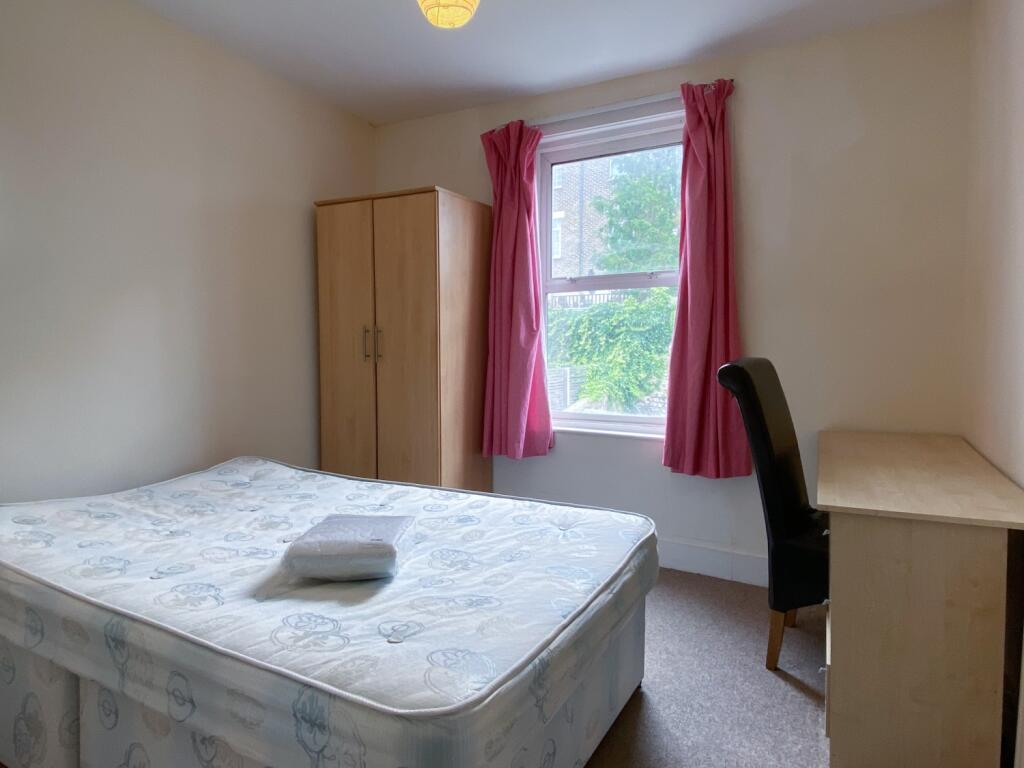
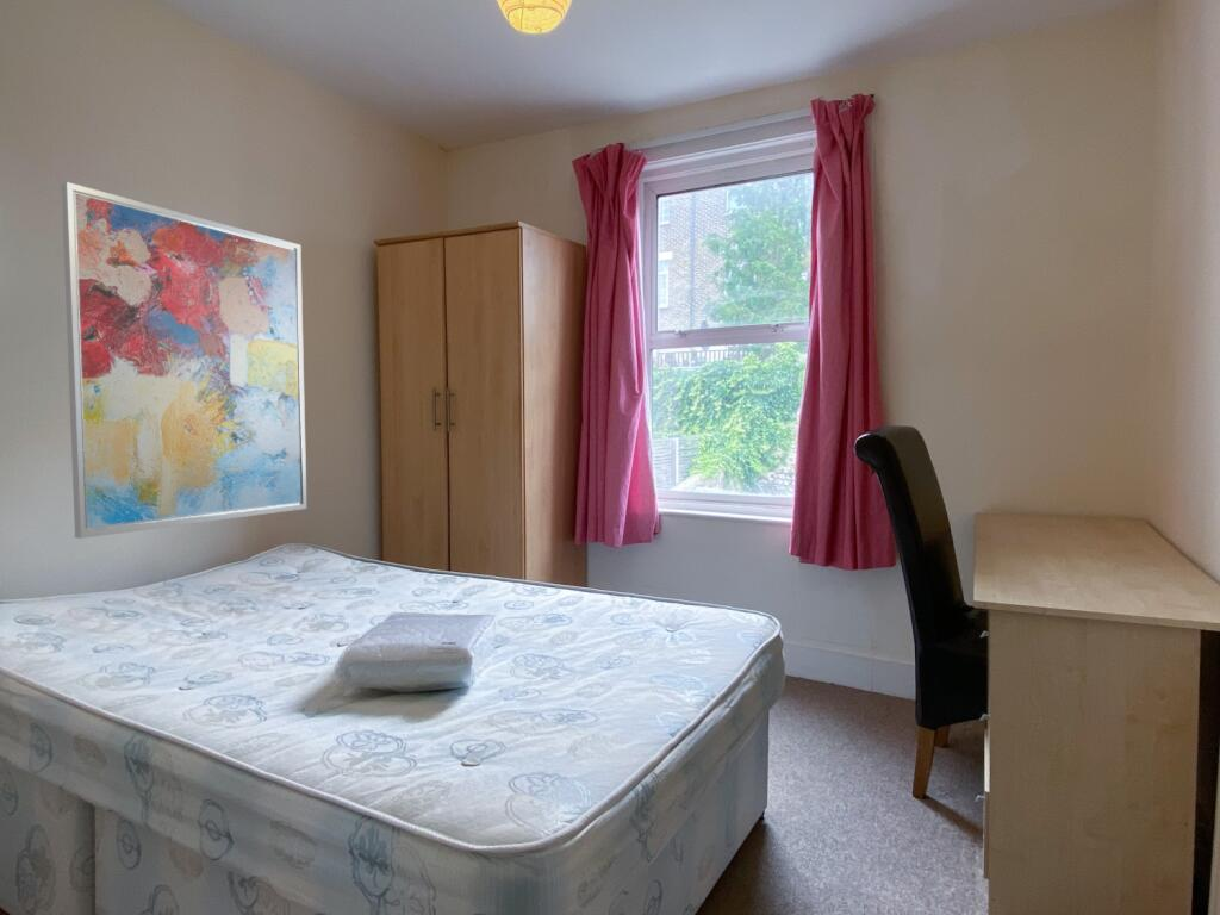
+ wall art [61,181,307,540]
